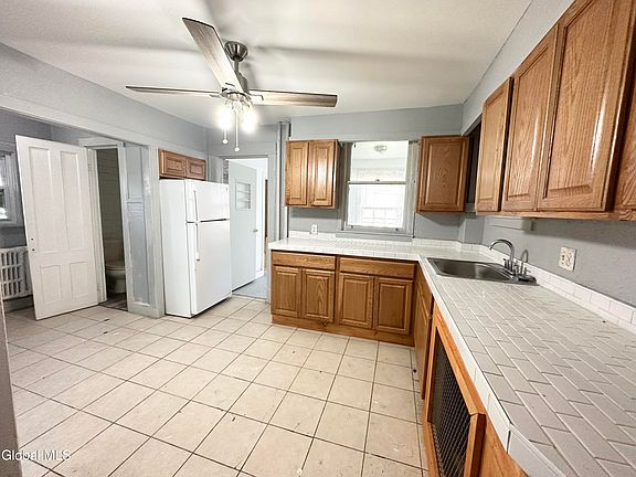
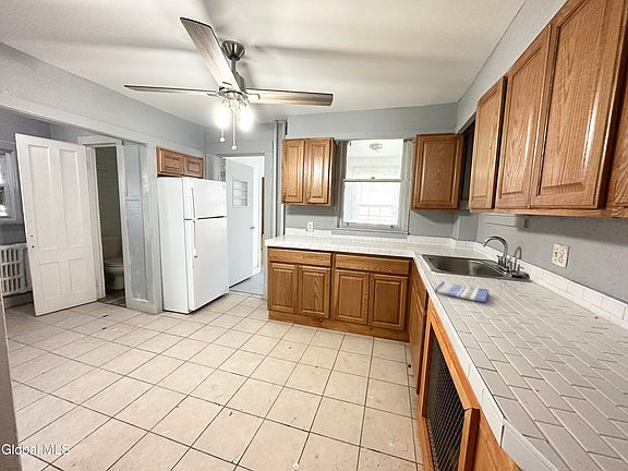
+ dish towel [433,280,491,303]
